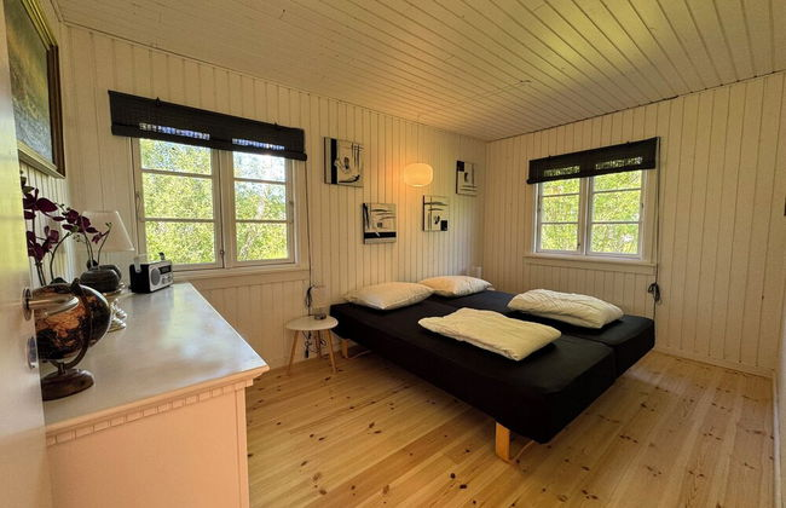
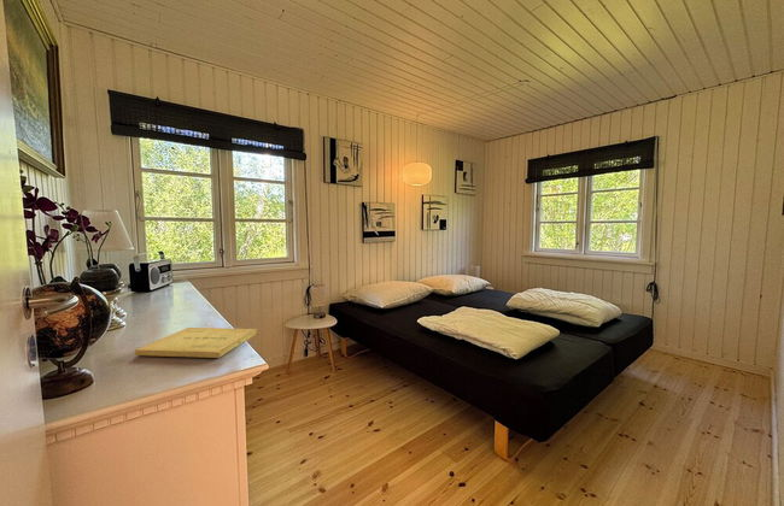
+ book [134,326,258,359]
